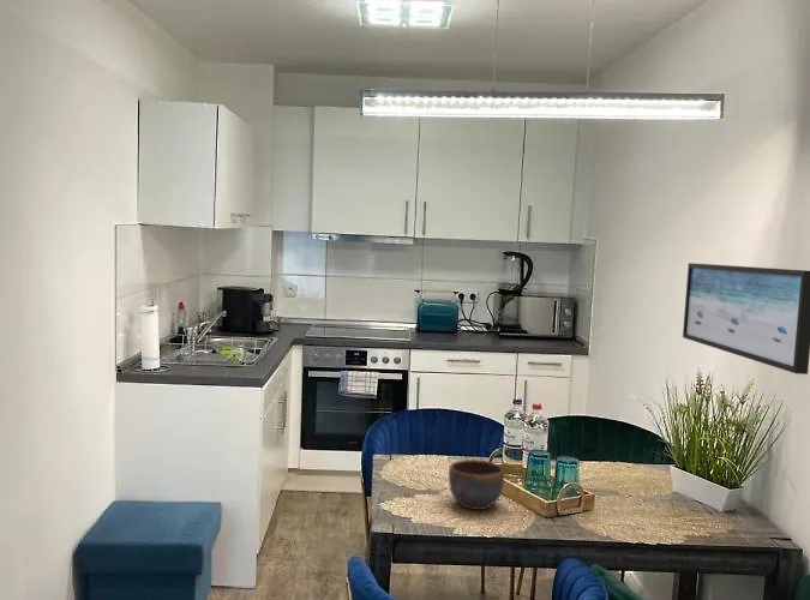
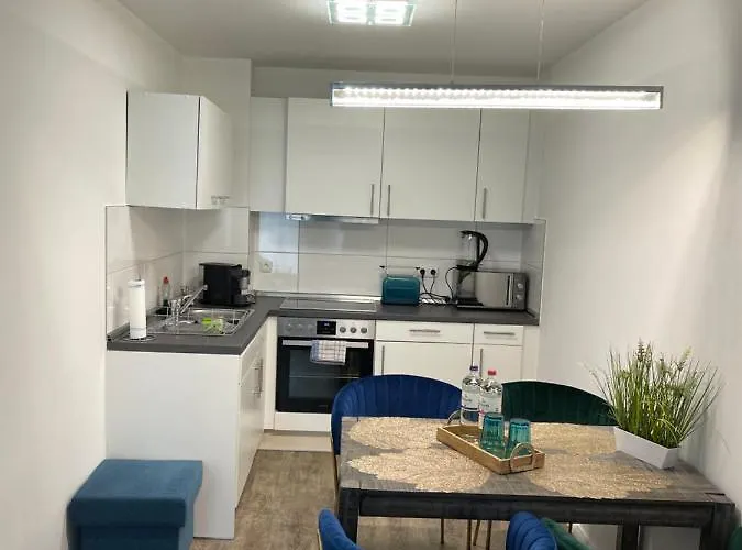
- wall art [682,262,810,376]
- bowl [448,458,505,511]
